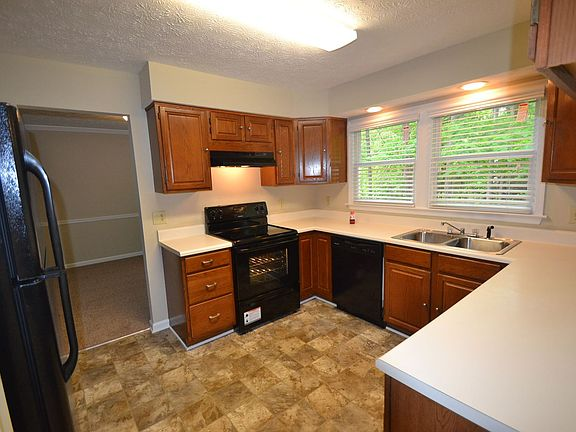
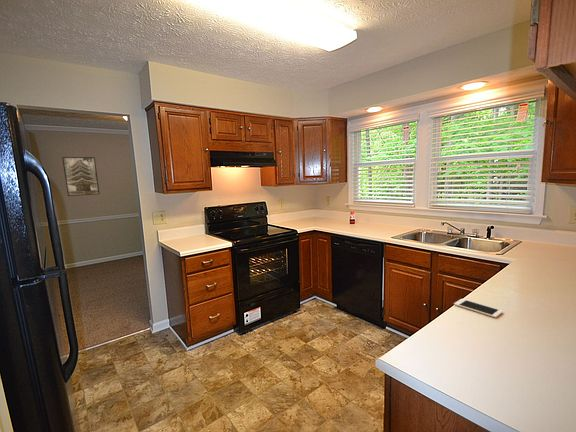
+ cell phone [453,298,504,319]
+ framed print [61,156,101,197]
